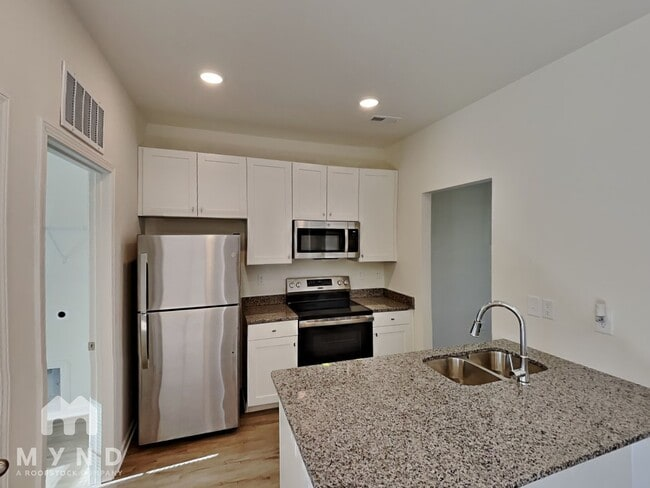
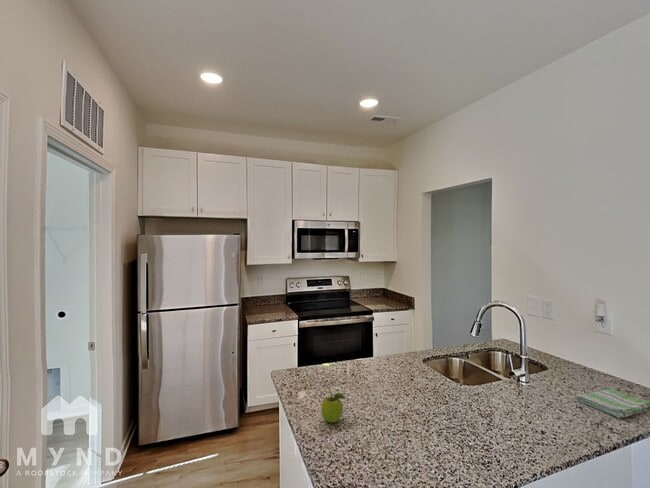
+ fruit [320,392,346,424]
+ dish towel [575,388,650,419]
